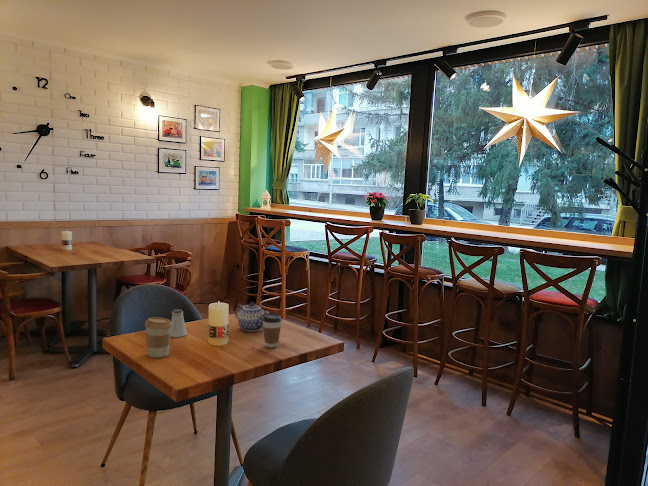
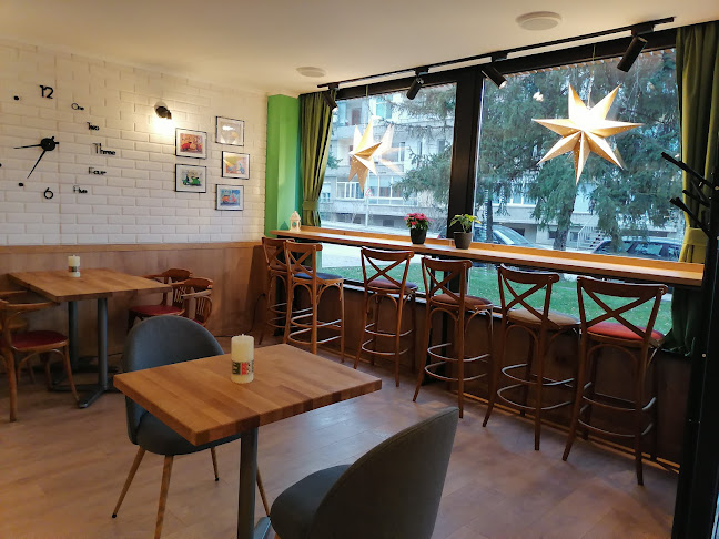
- saltshaker [170,308,187,338]
- coffee cup [262,313,283,349]
- teapot [234,301,270,333]
- coffee cup [144,317,172,358]
